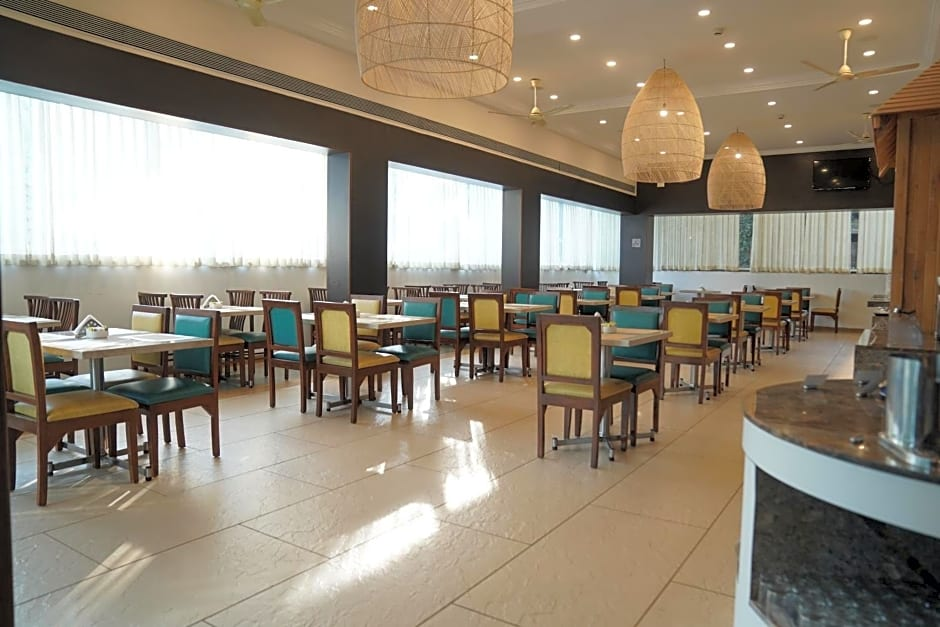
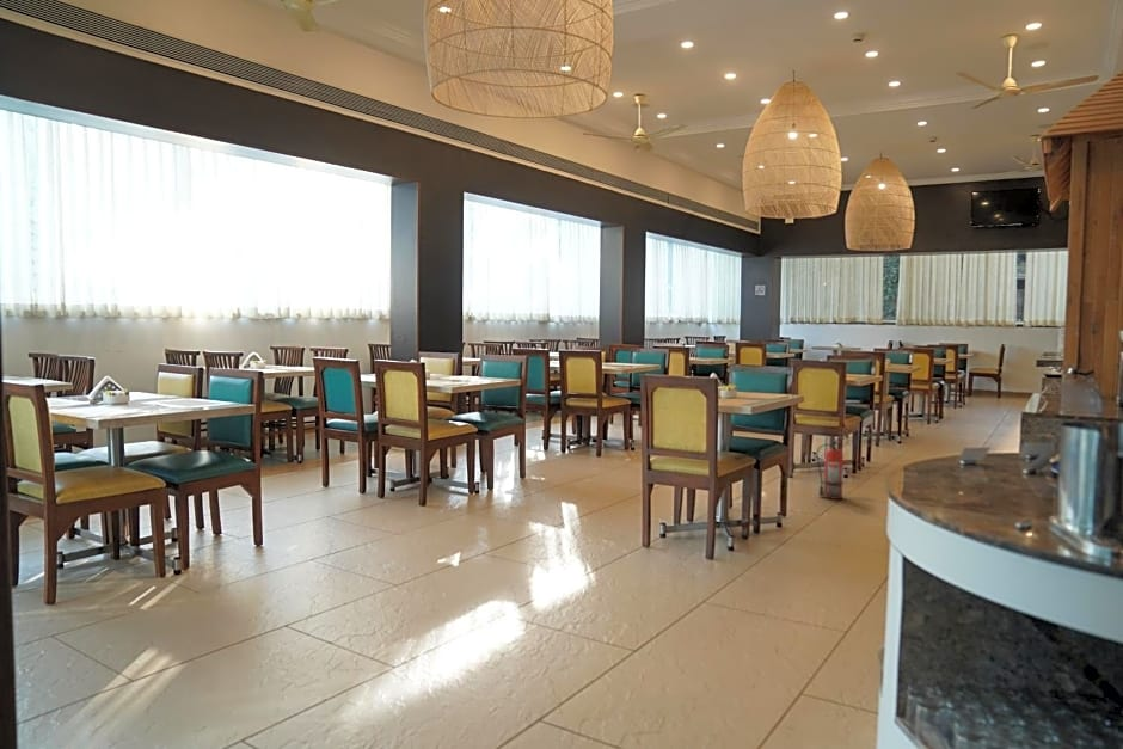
+ fire extinguisher [815,436,849,501]
